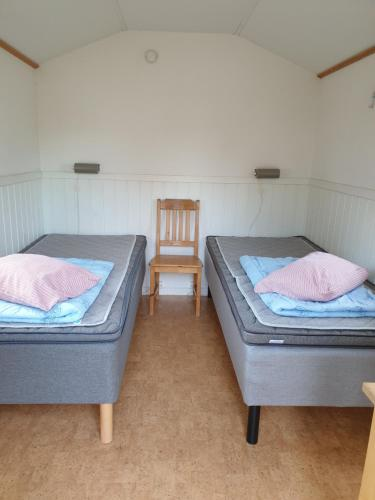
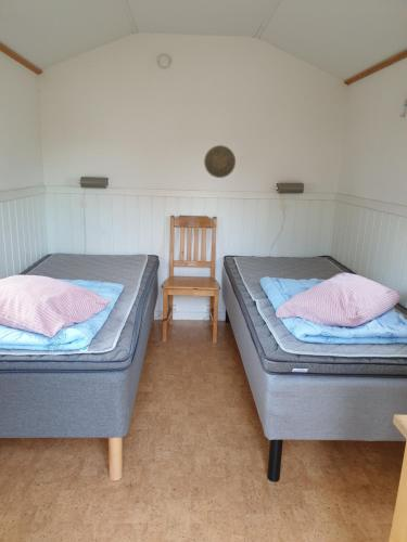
+ decorative plate [203,144,237,179]
